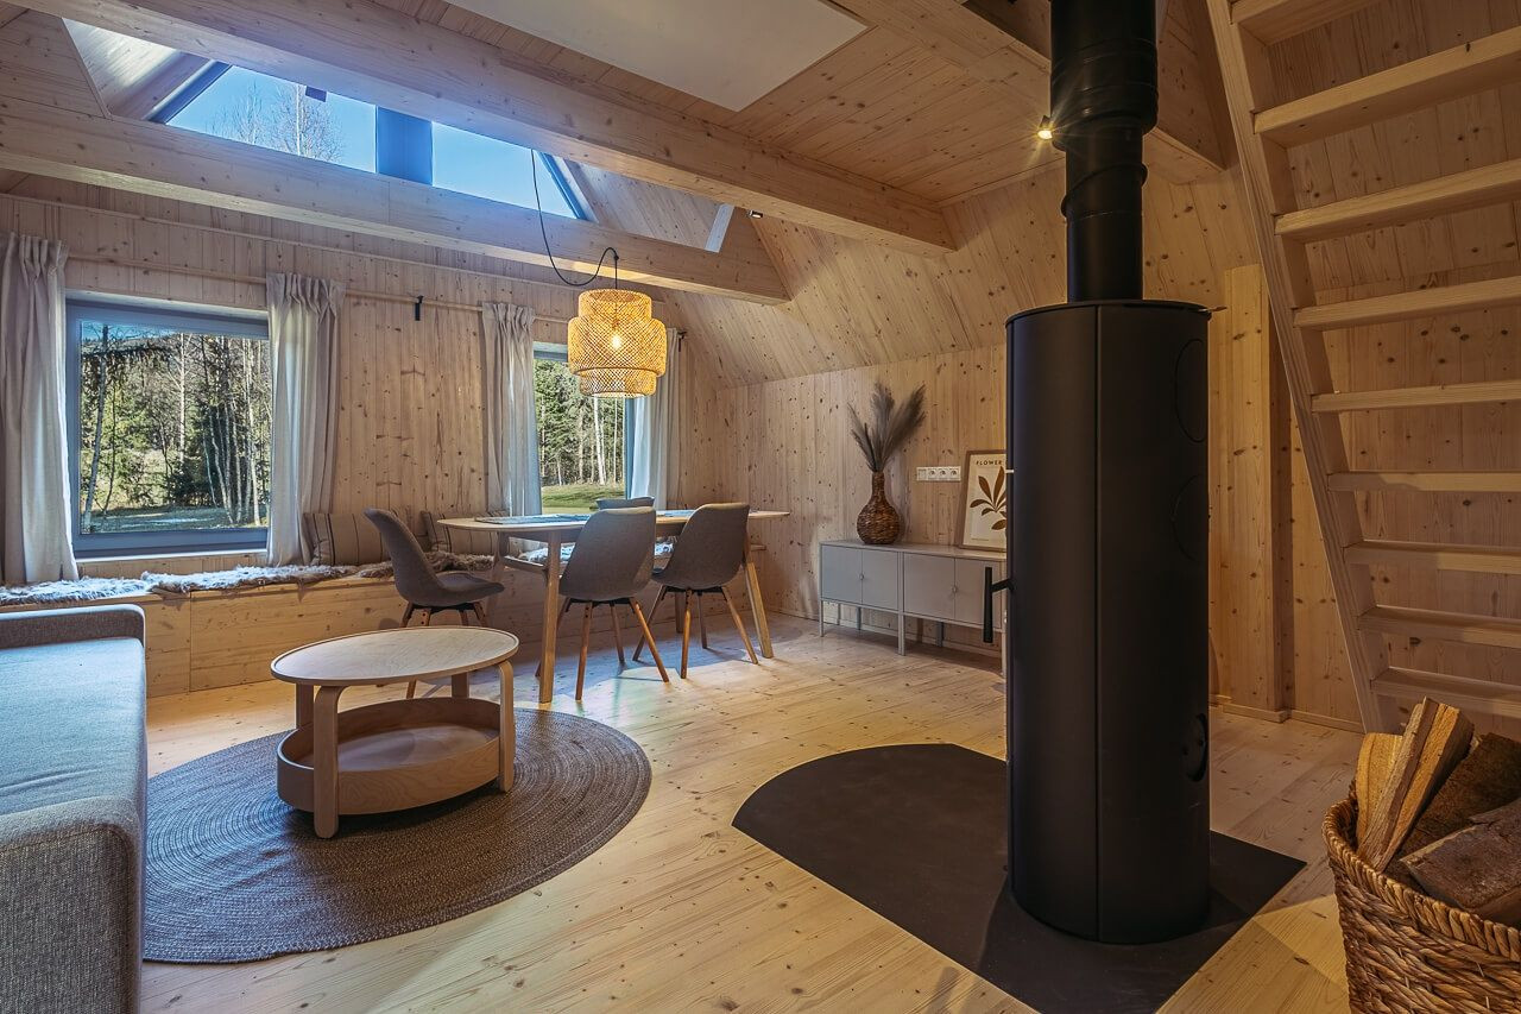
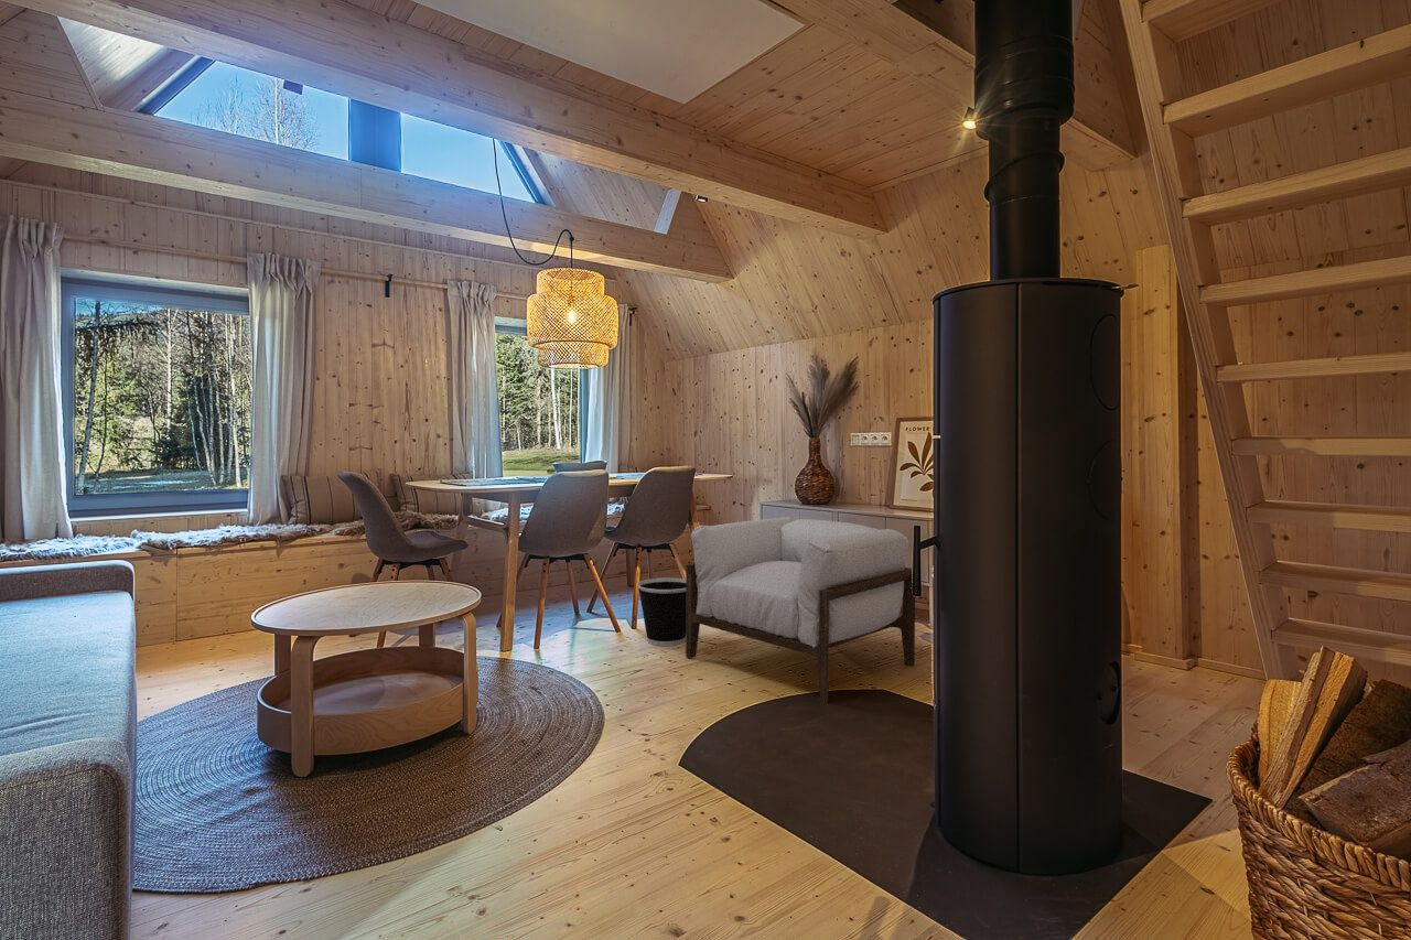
+ armchair [685,516,916,704]
+ wastebasket [636,577,686,647]
